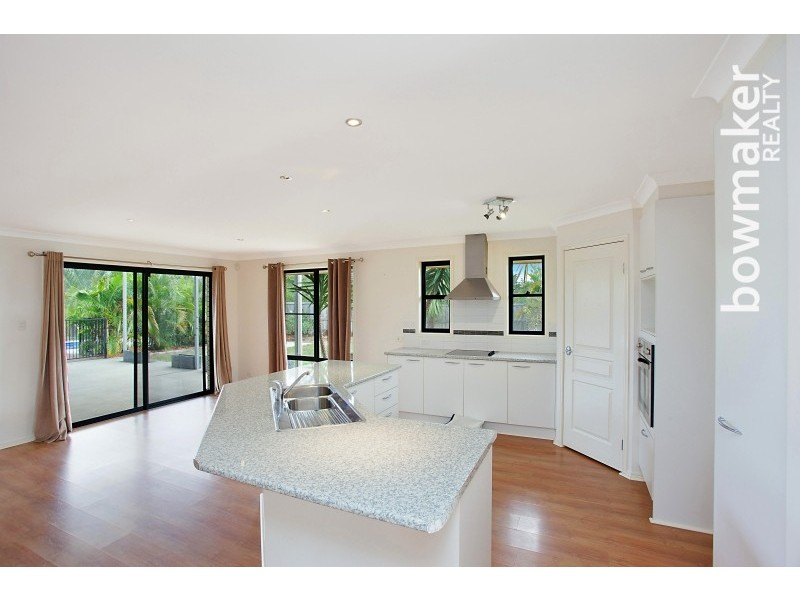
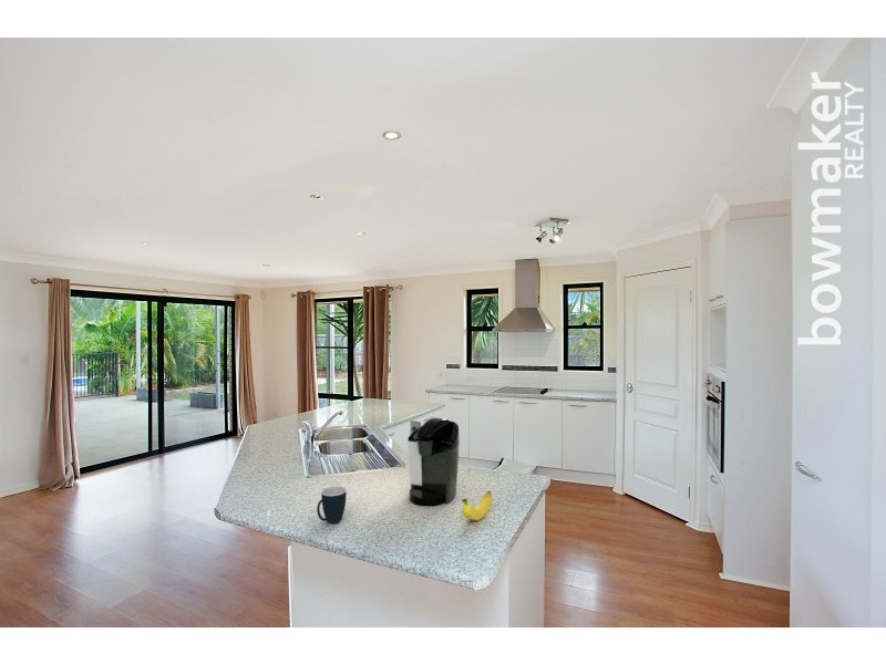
+ mug [316,485,348,525]
+ coffee maker [406,416,461,508]
+ banana [461,490,493,521]
